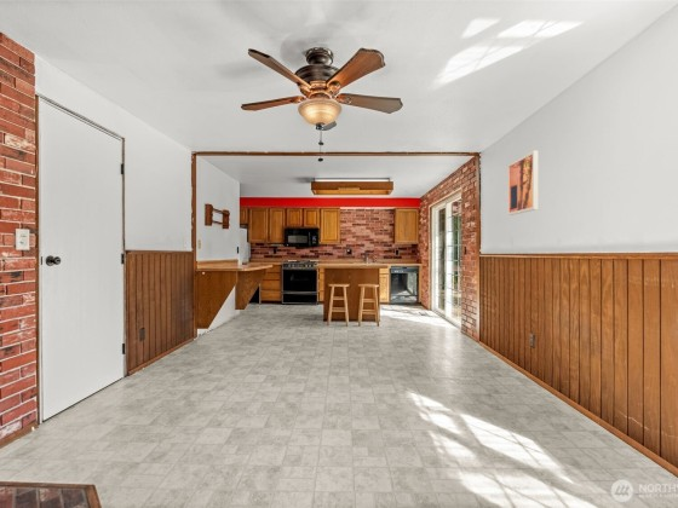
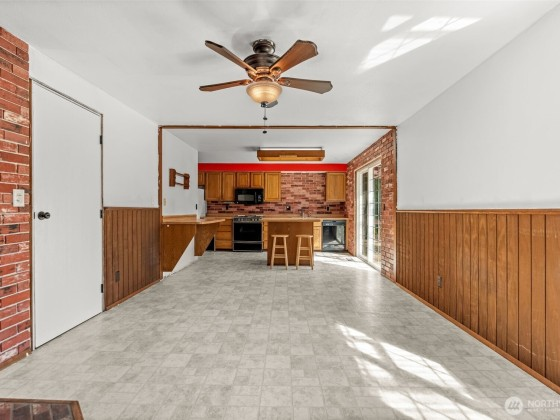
- wall art [506,150,540,217]
